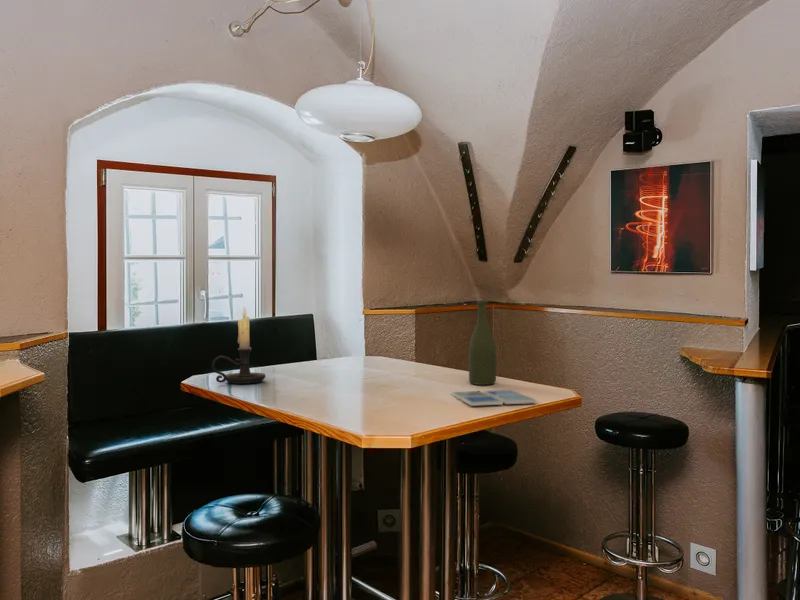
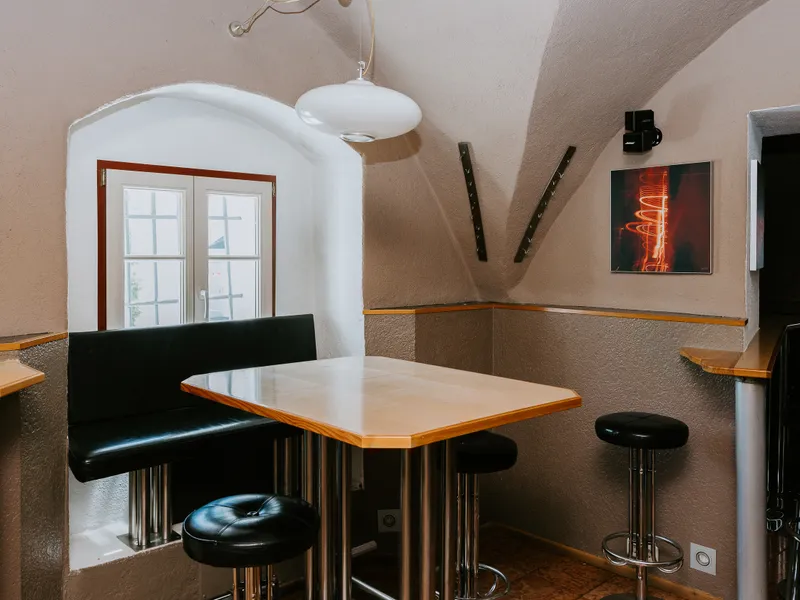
- candle holder [210,305,266,385]
- bottle [468,299,497,386]
- drink coaster [450,389,538,407]
